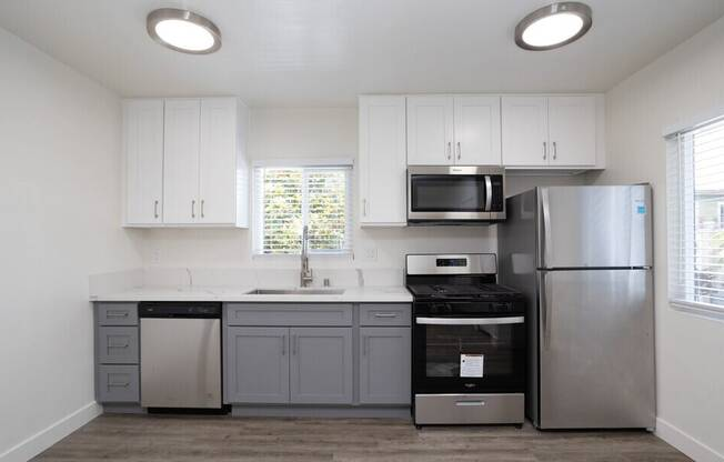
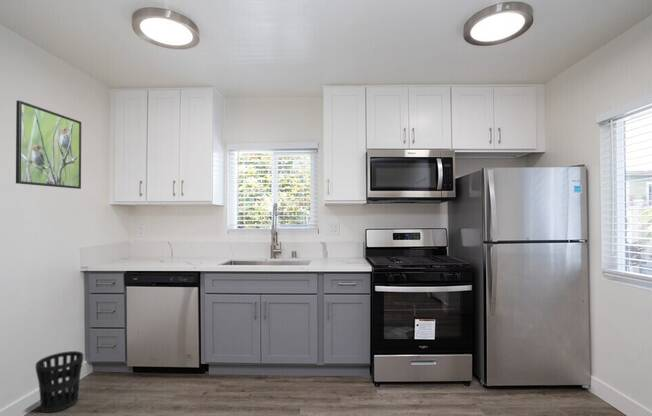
+ wastebasket [35,350,84,414]
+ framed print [15,99,82,190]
